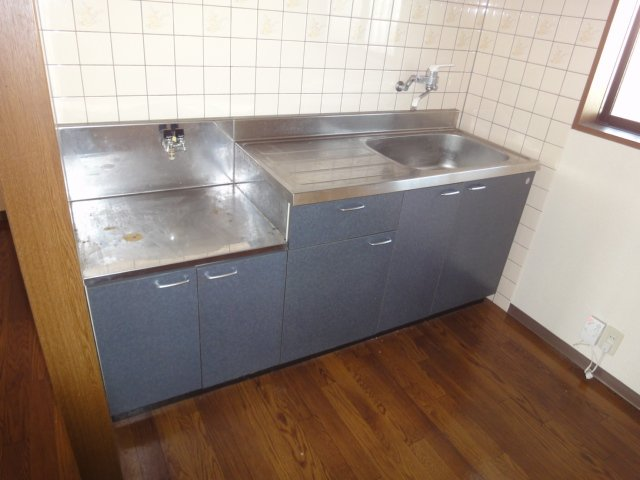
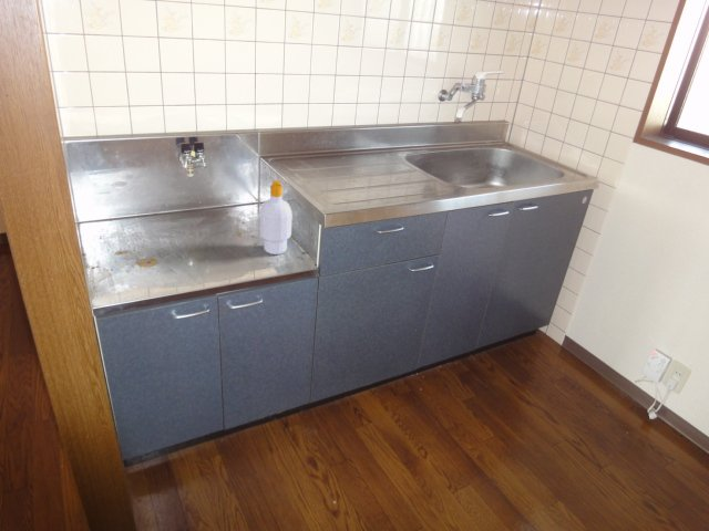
+ soap bottle [259,179,294,256]
